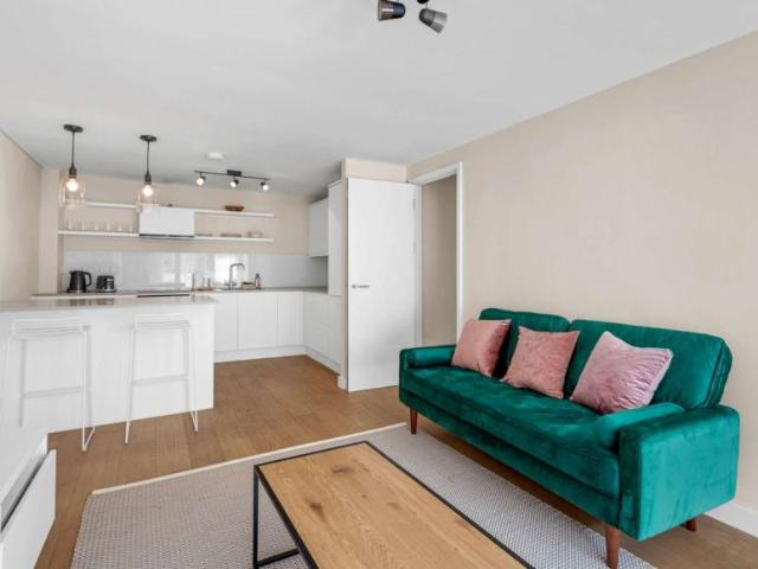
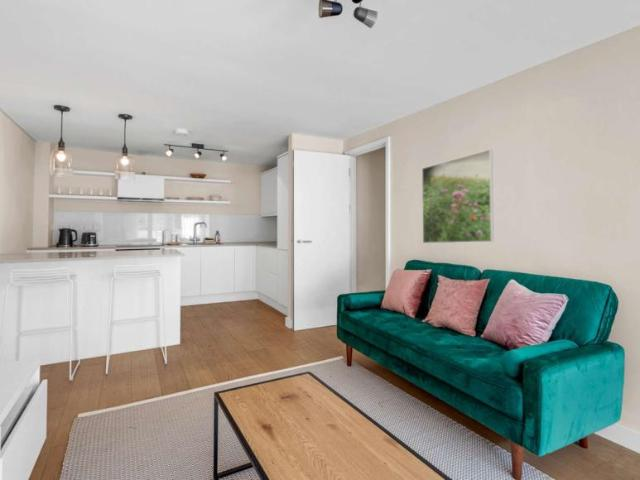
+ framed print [421,149,495,244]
